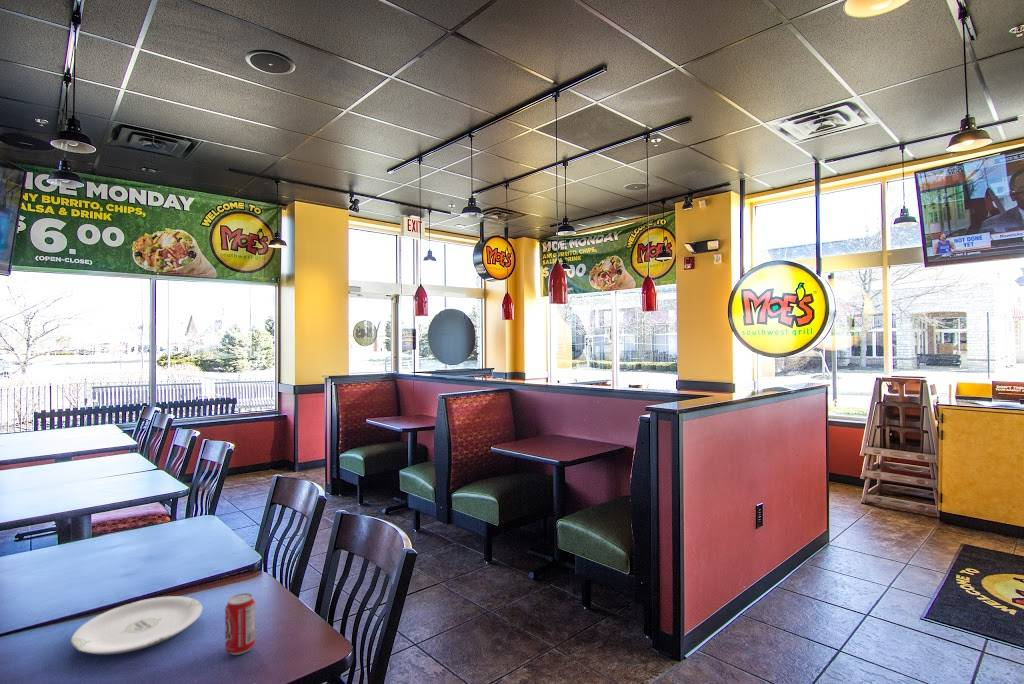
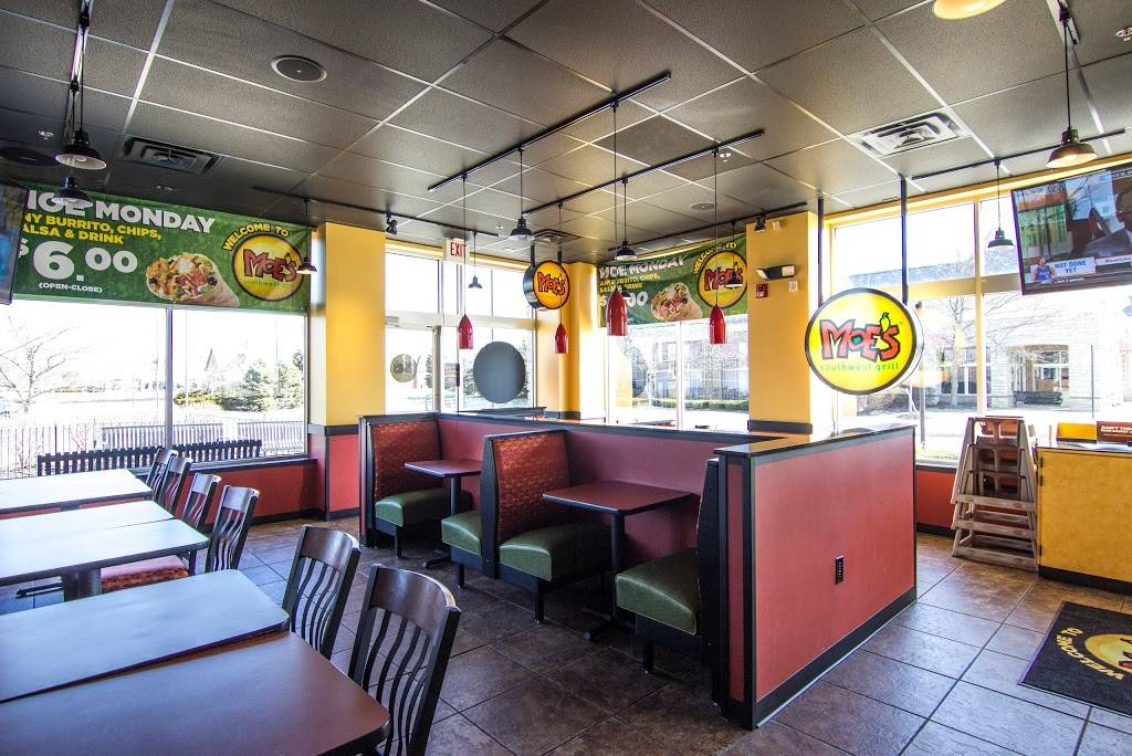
- plate [70,595,203,655]
- beverage can [224,592,256,656]
